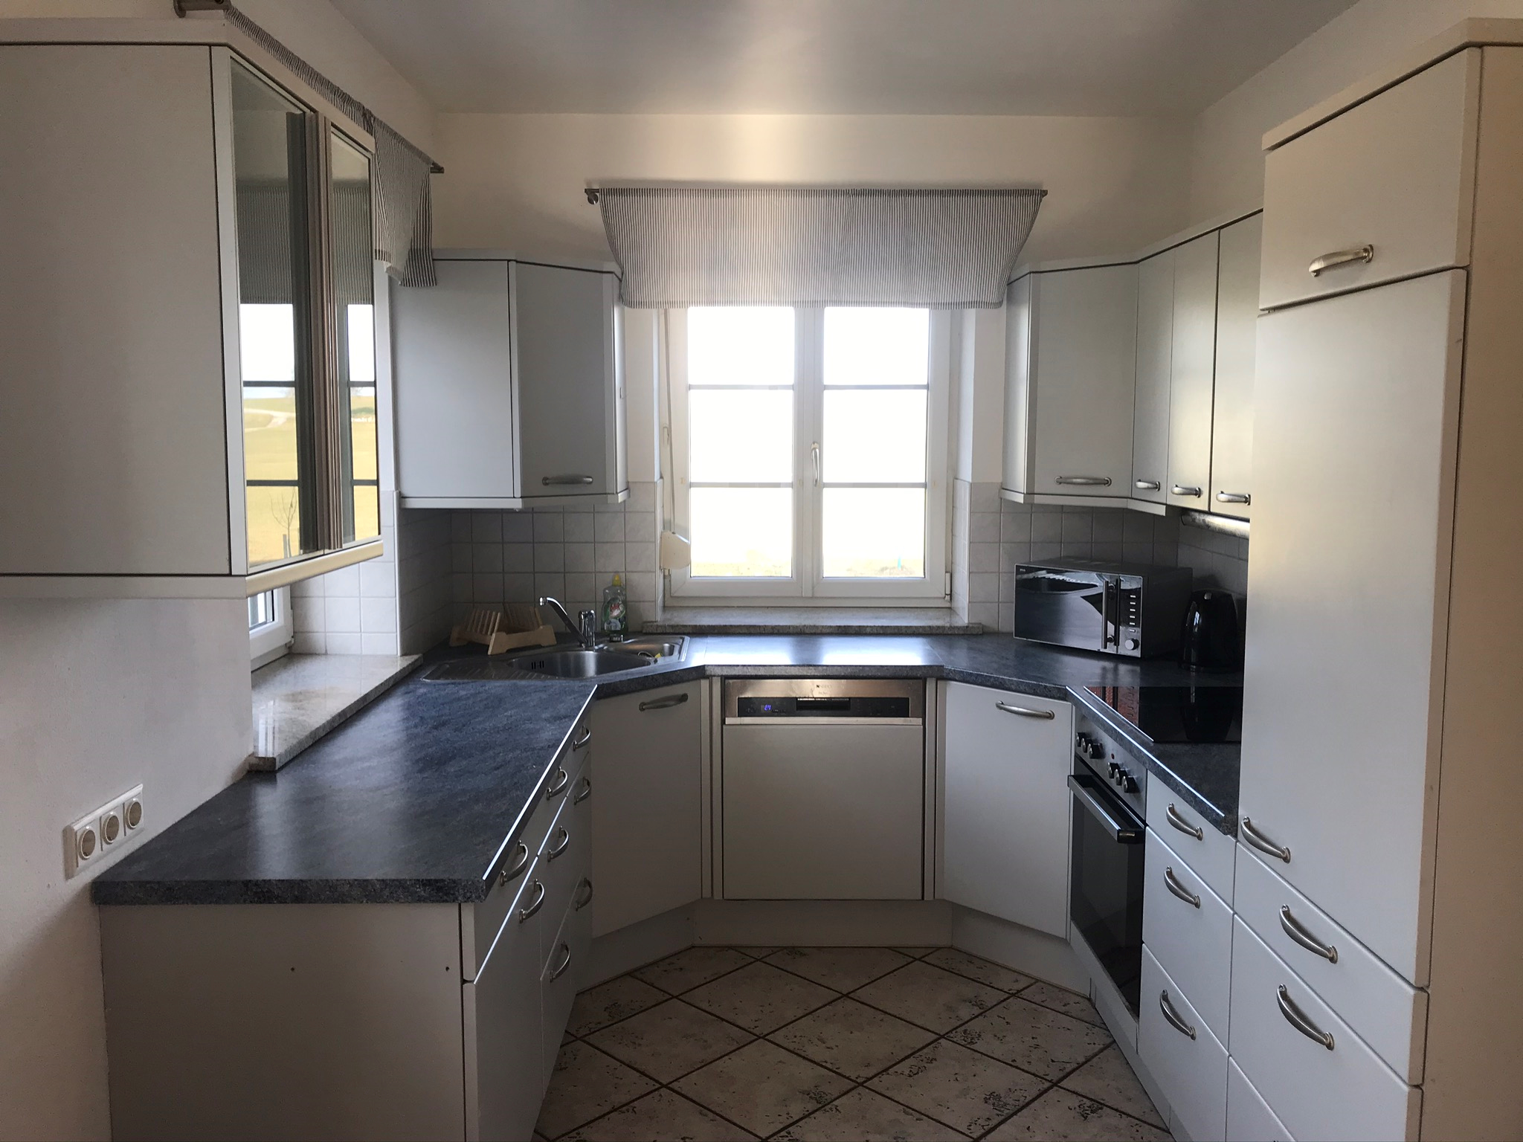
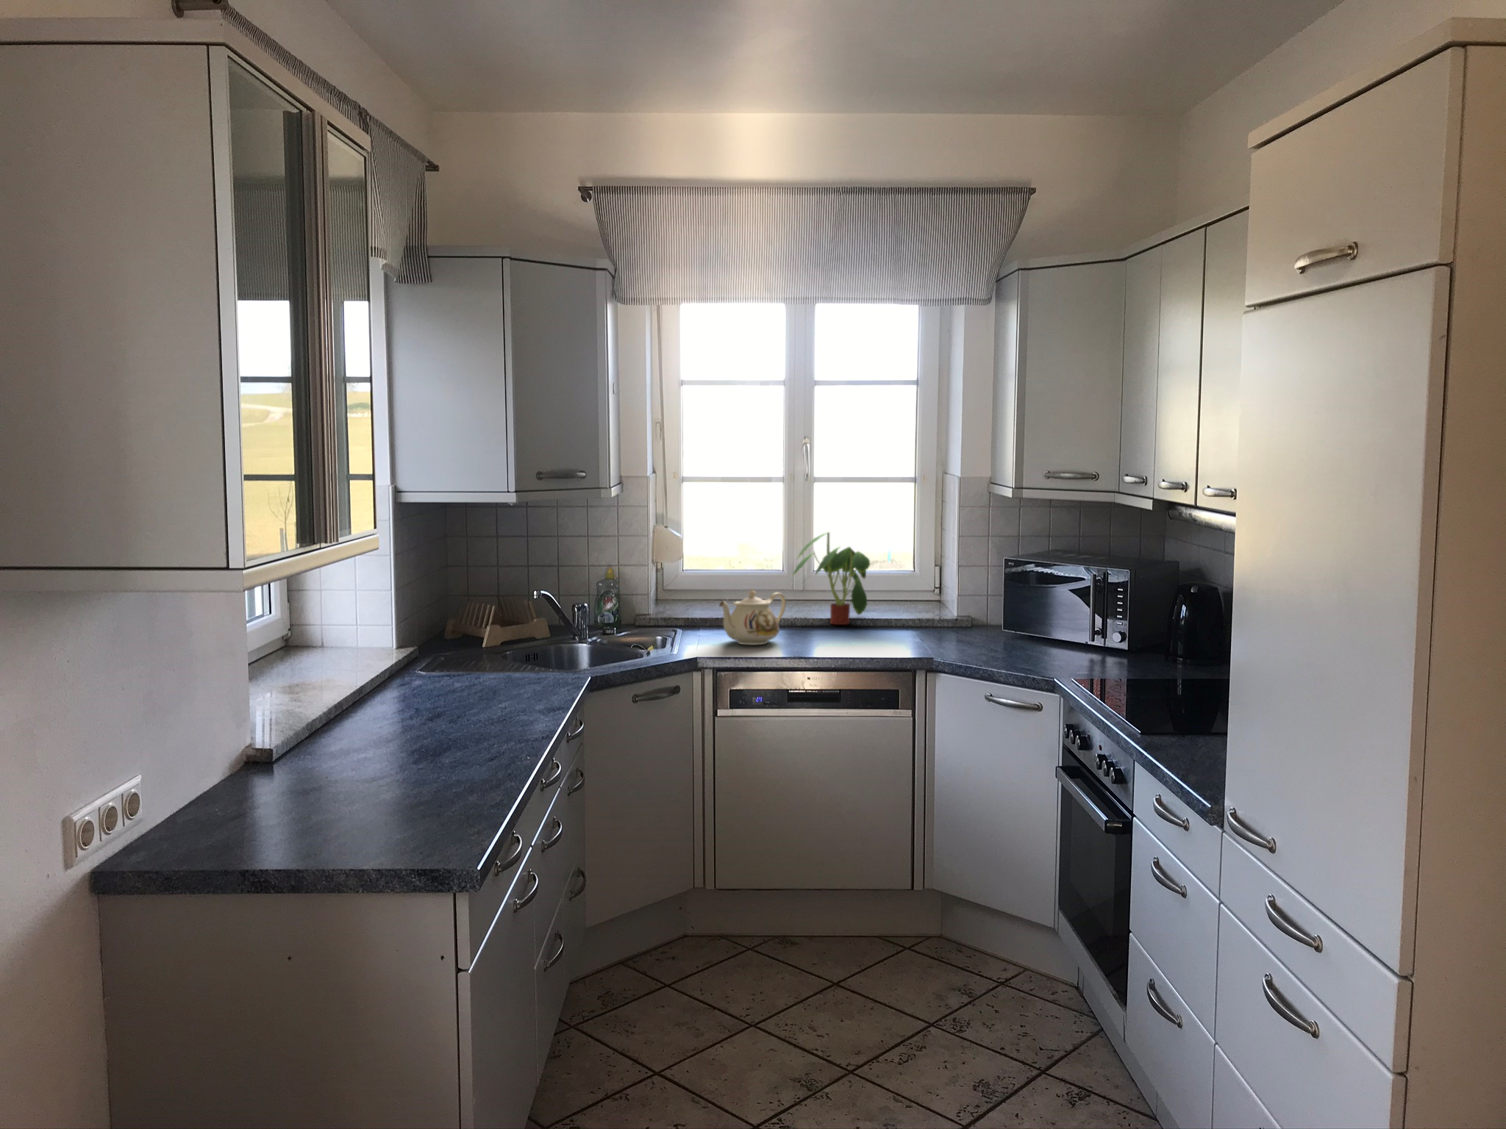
+ plant [791,531,872,625]
+ teapot [719,588,787,645]
